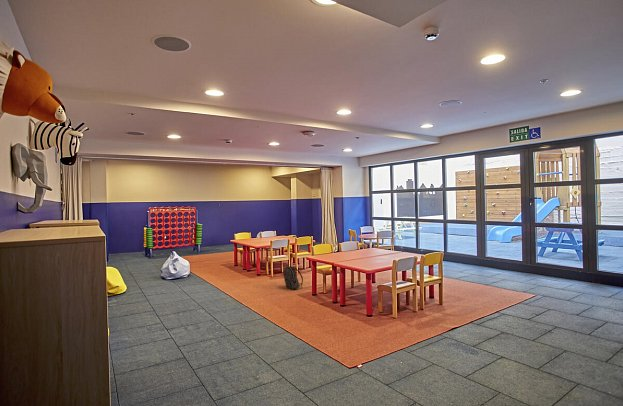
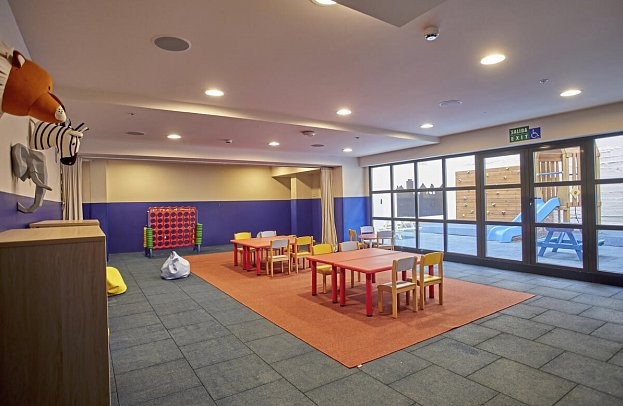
- backpack [282,263,304,291]
